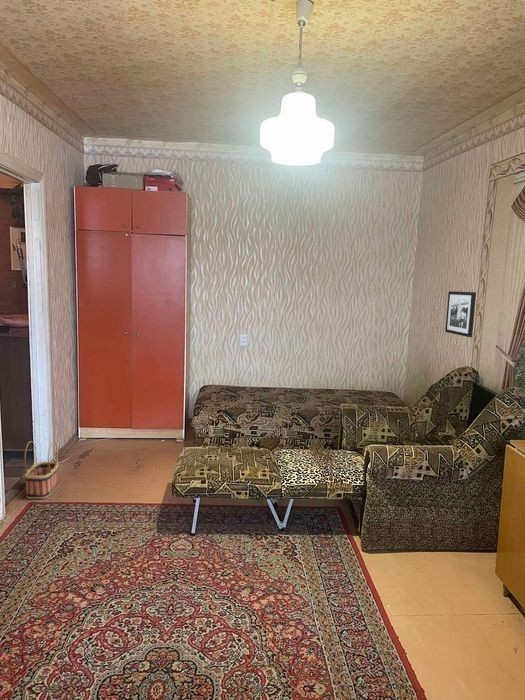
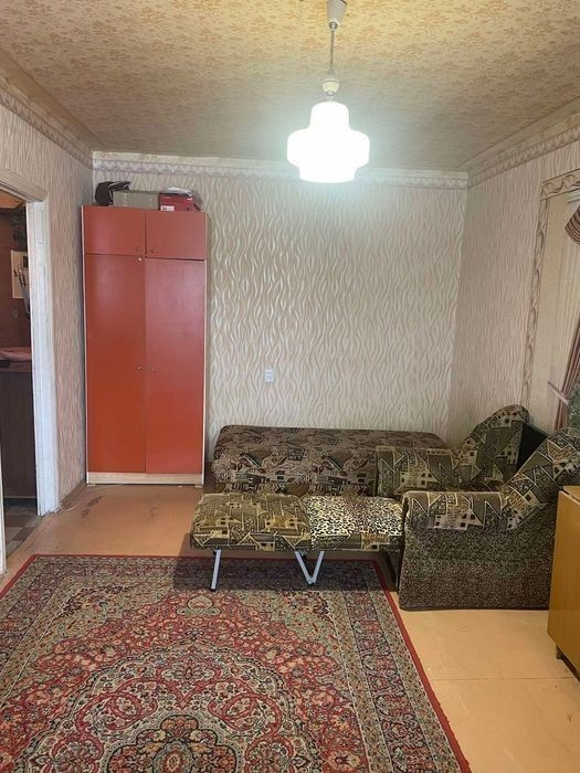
- basket [23,440,60,500]
- picture frame [444,290,477,338]
